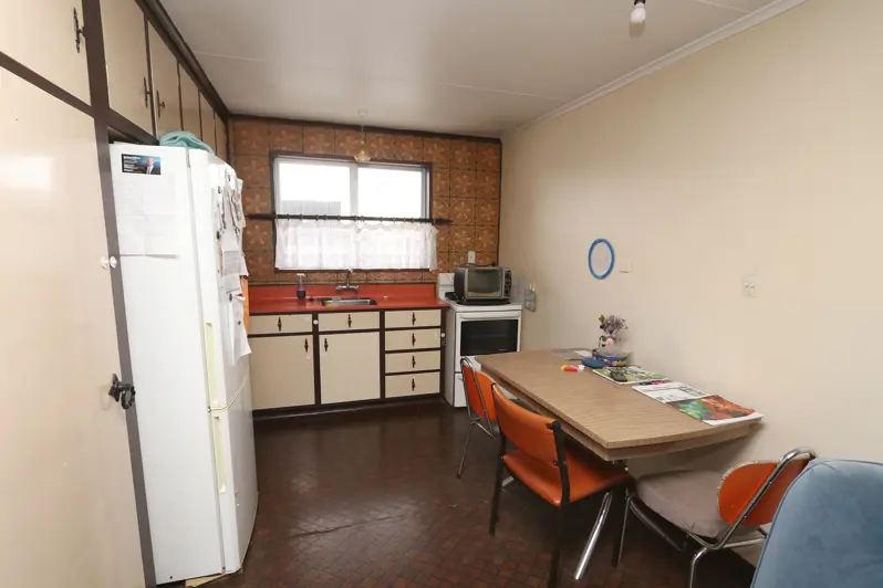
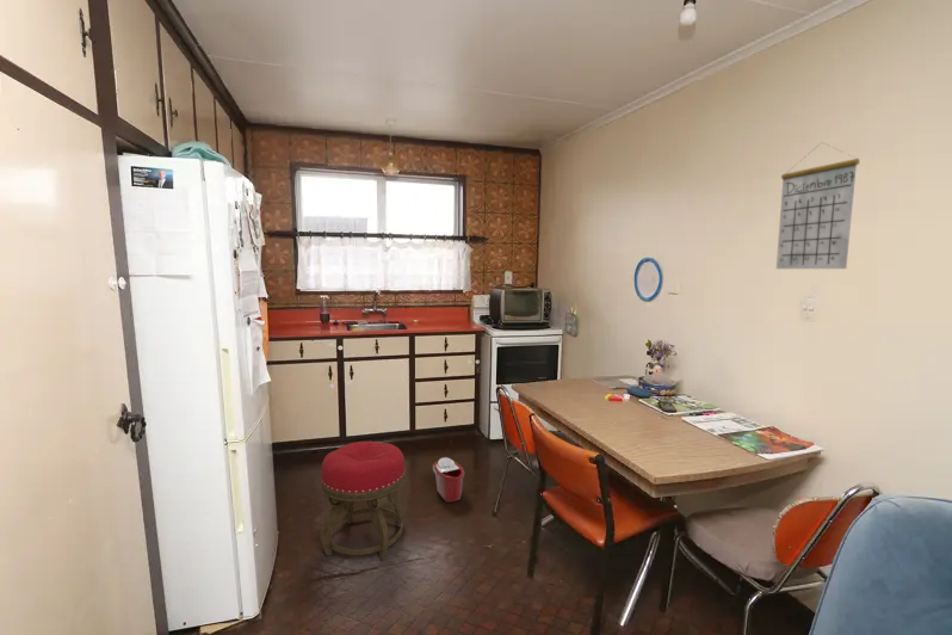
+ calendar [775,141,860,270]
+ stool [319,440,407,561]
+ bucket [432,456,465,504]
